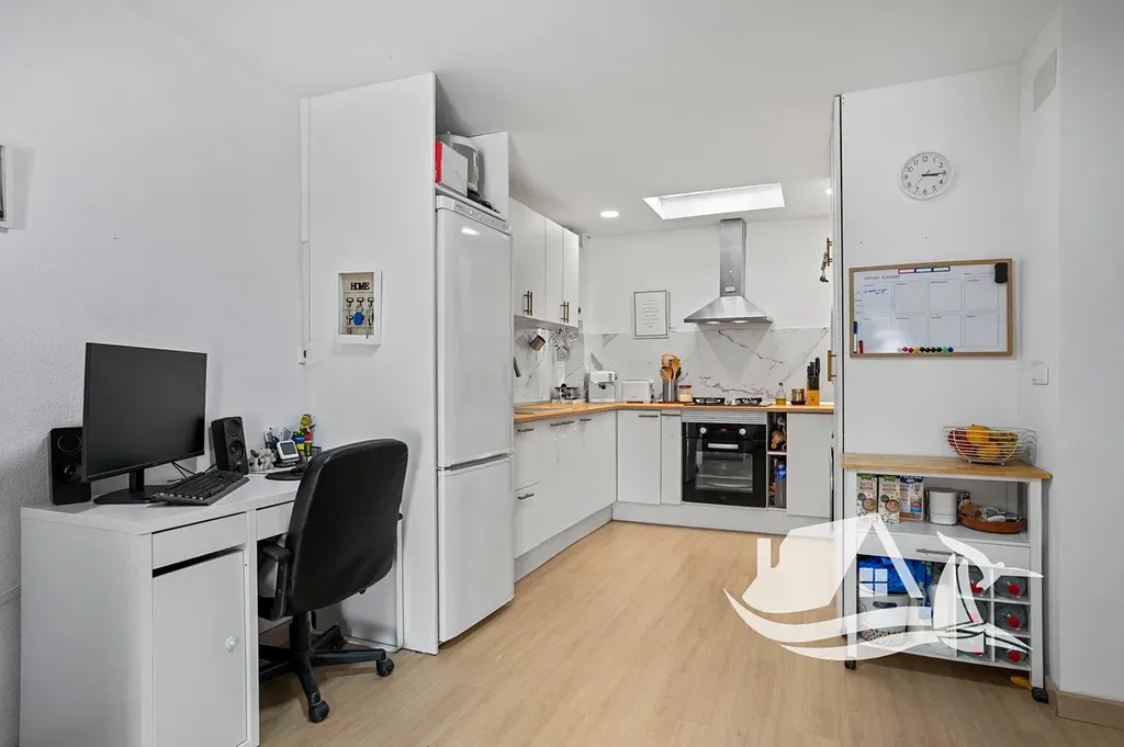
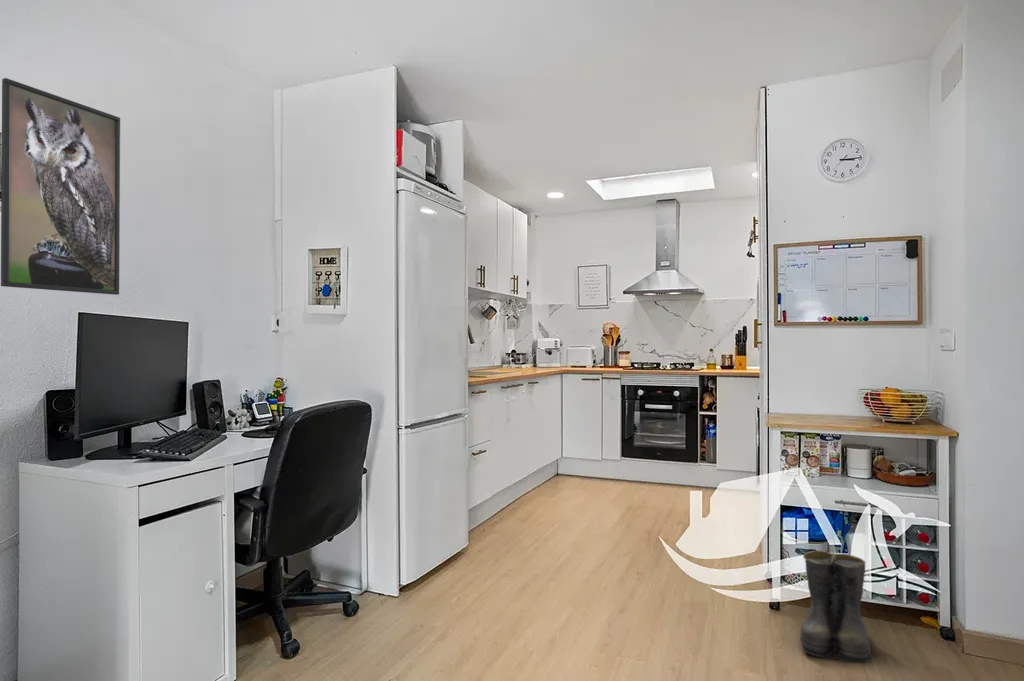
+ boots [799,550,874,664]
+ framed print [0,77,121,296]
